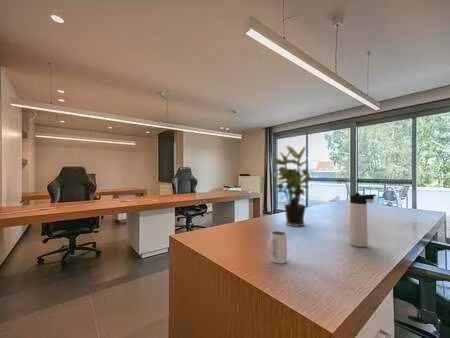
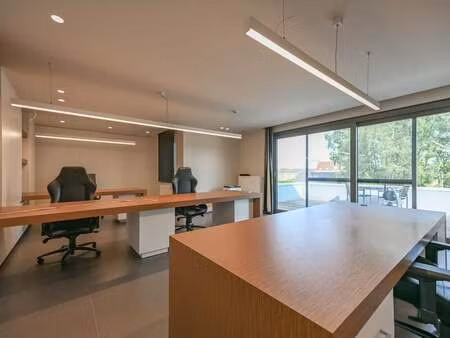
- potted plant [272,145,314,227]
- thermos bottle [349,192,377,248]
- mug [267,230,288,264]
